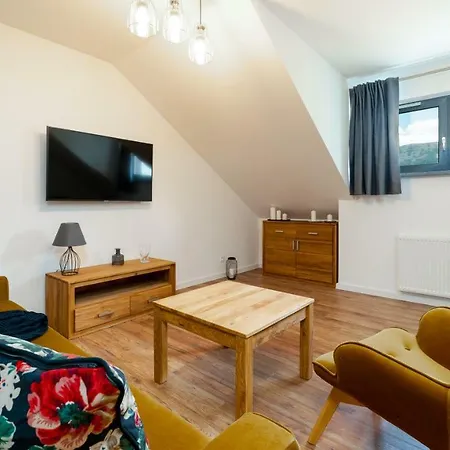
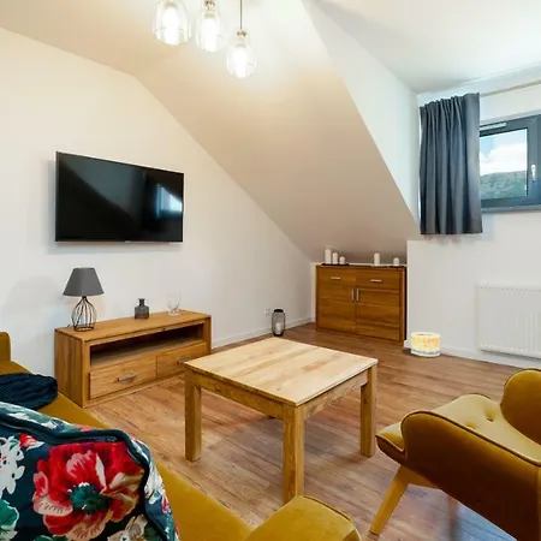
+ basket [410,331,441,358]
